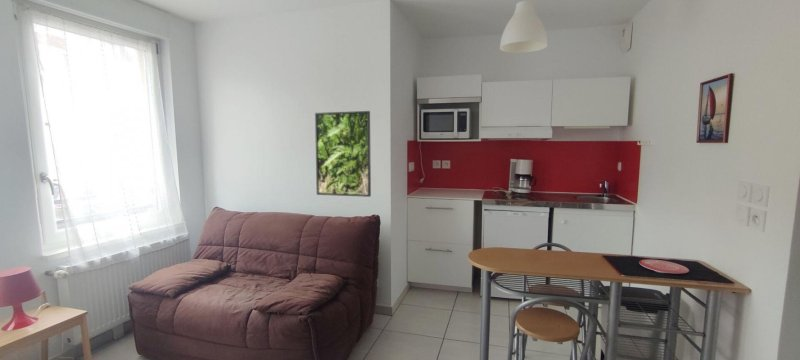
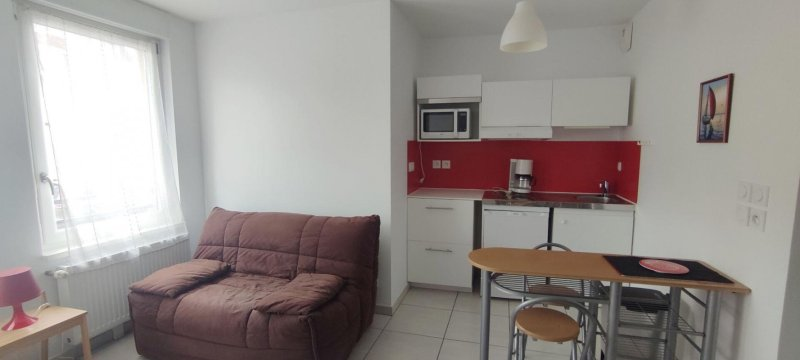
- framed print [314,110,372,198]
